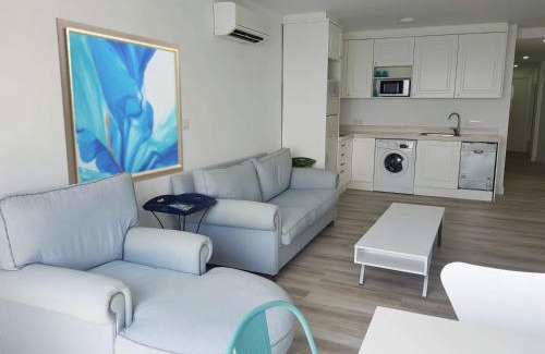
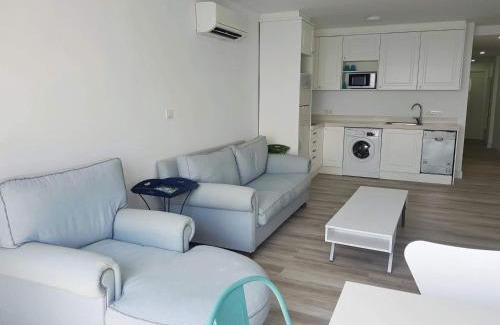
- wall art [55,16,184,186]
